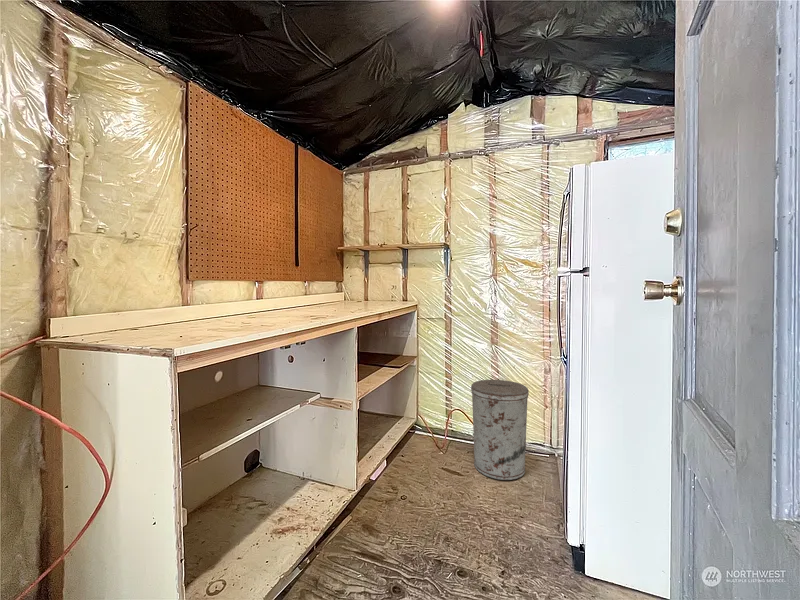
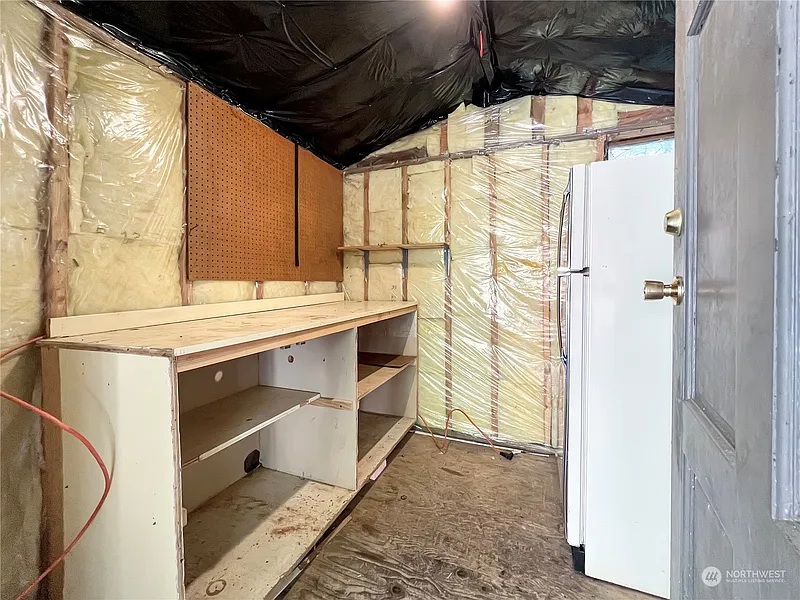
- trash can [470,379,530,481]
